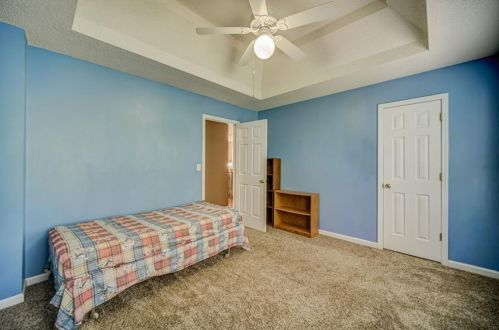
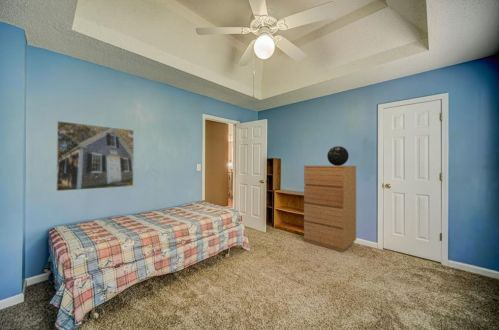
+ decorative globe [326,145,350,166]
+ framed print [55,120,135,192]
+ dresser [303,165,358,253]
